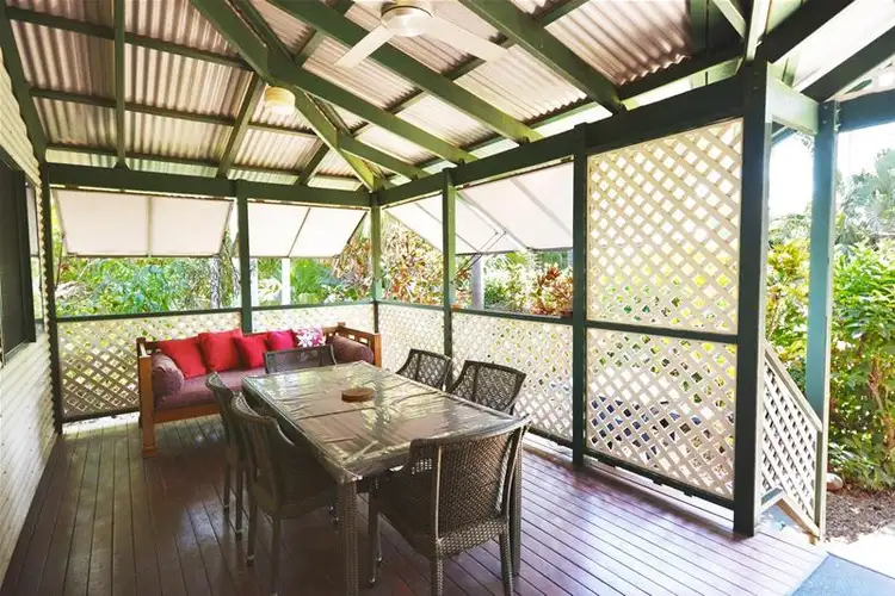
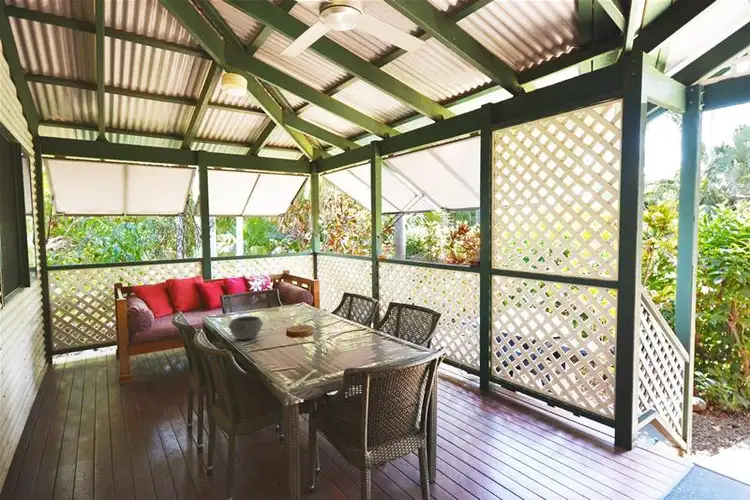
+ bowl [227,315,264,341]
